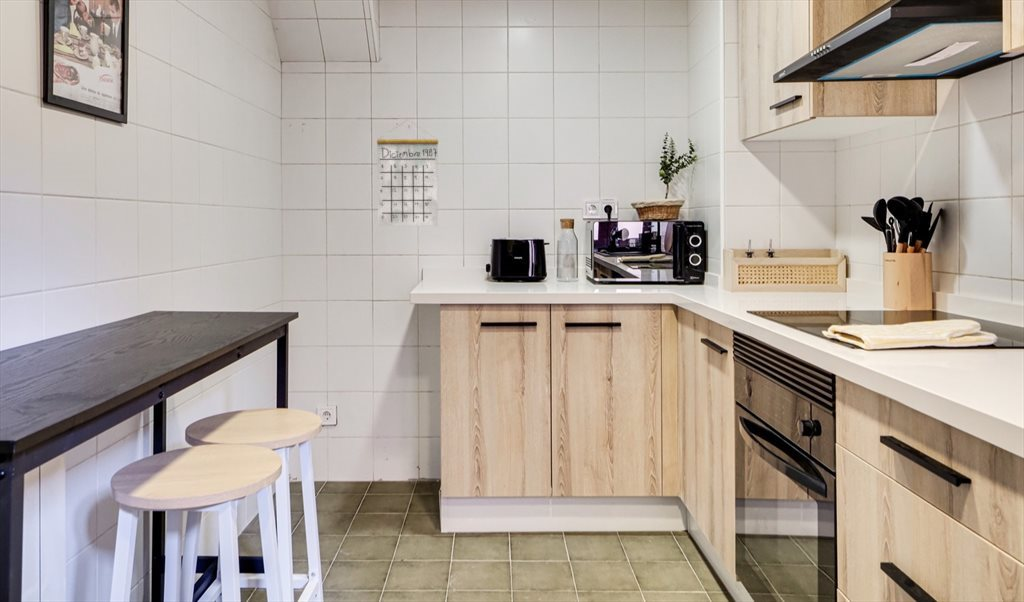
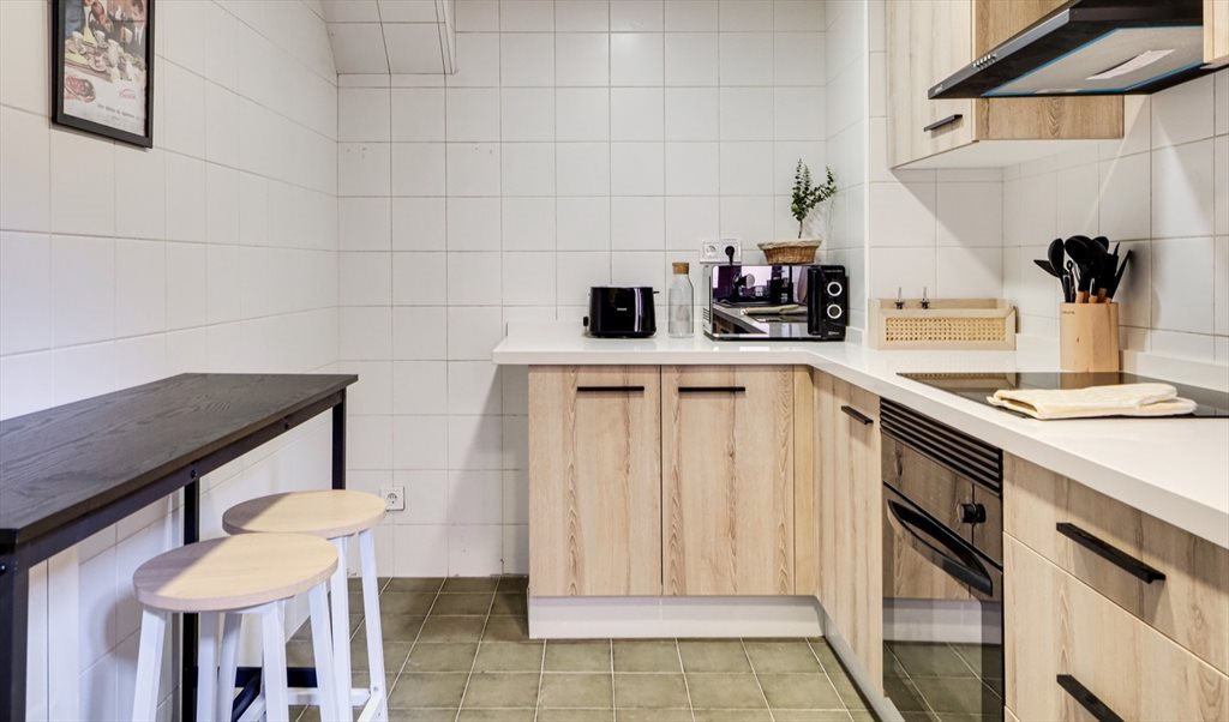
- calendar [376,119,439,227]
